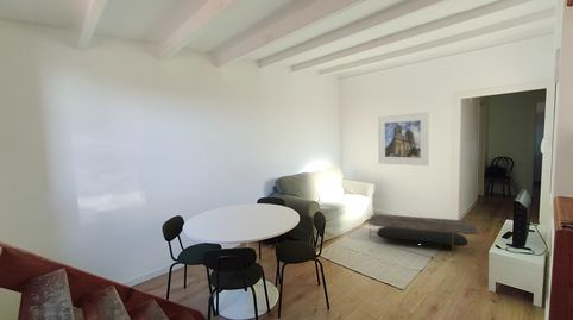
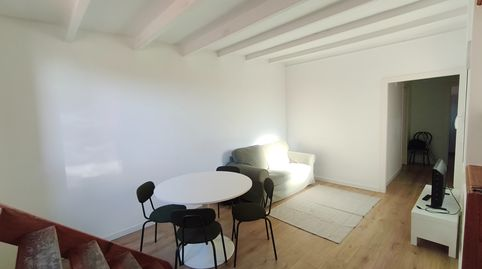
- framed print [377,111,430,167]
- coffee table [367,213,480,257]
